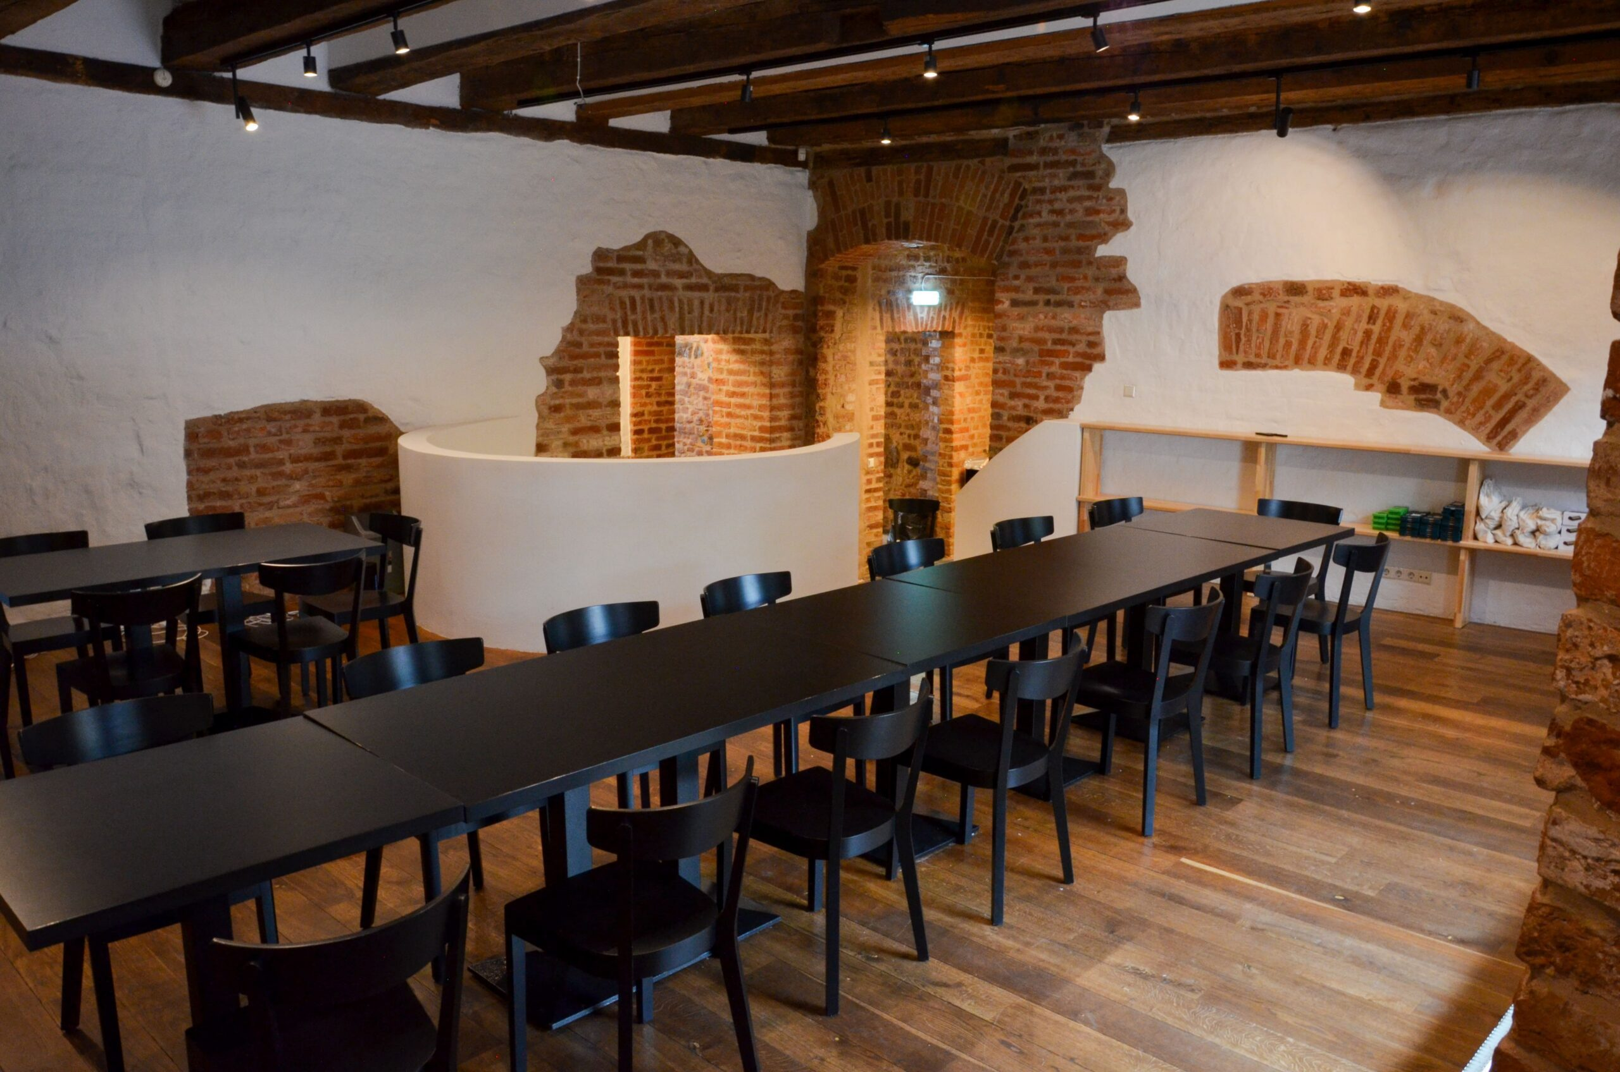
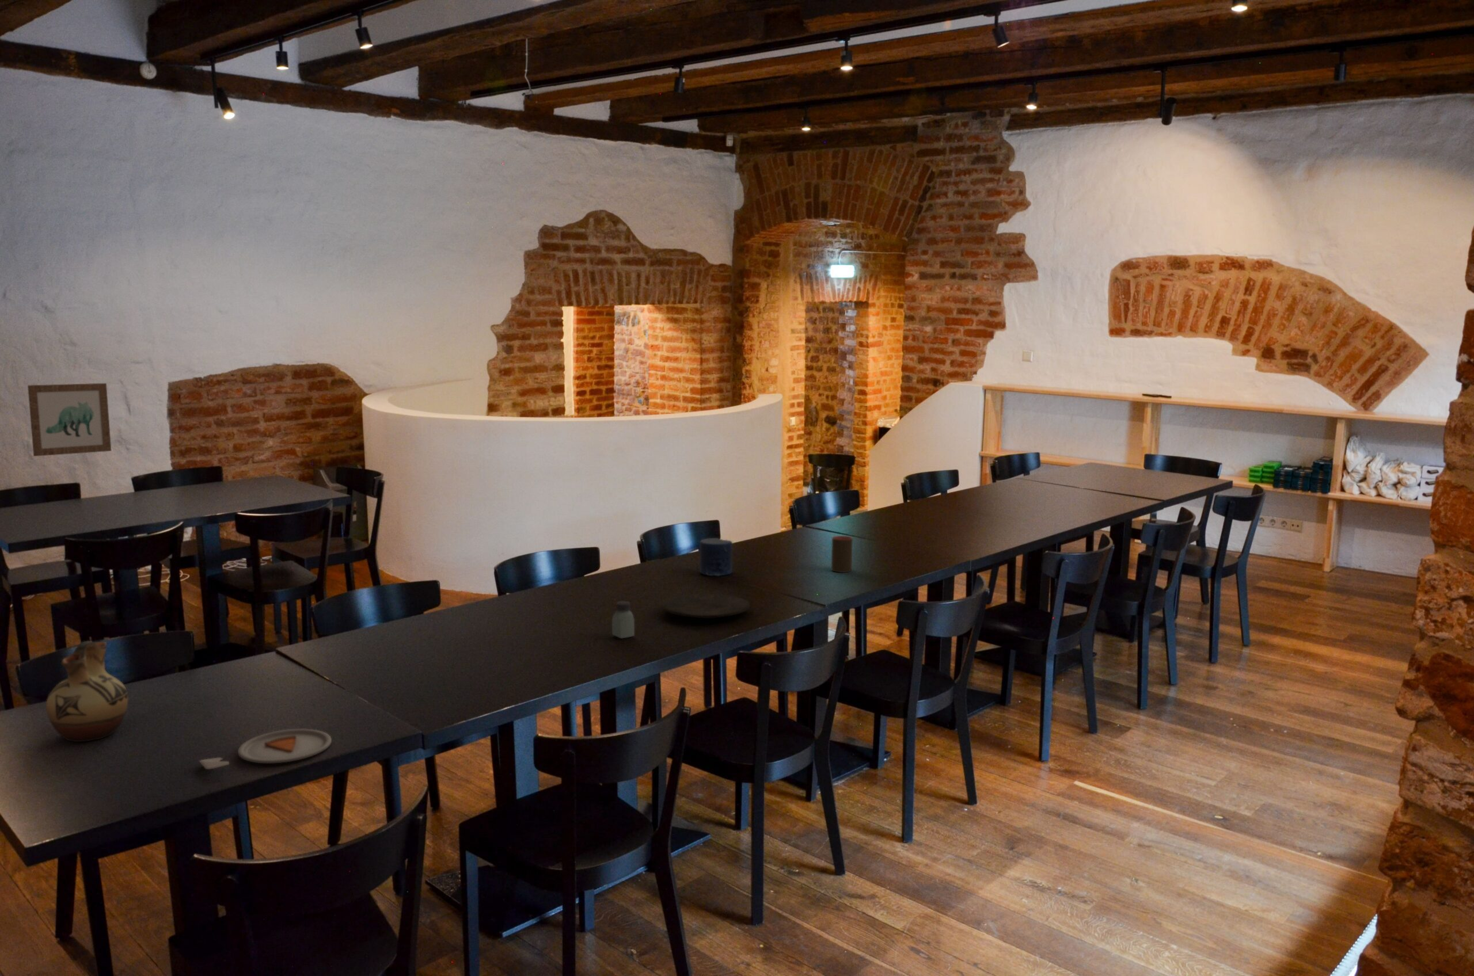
+ cup [831,535,853,573]
+ candle [699,537,733,576]
+ wall art [27,382,112,456]
+ plate [660,594,751,619]
+ dinner plate [198,729,332,770]
+ ceramic pitcher [46,640,129,743]
+ saltshaker [611,601,635,639]
